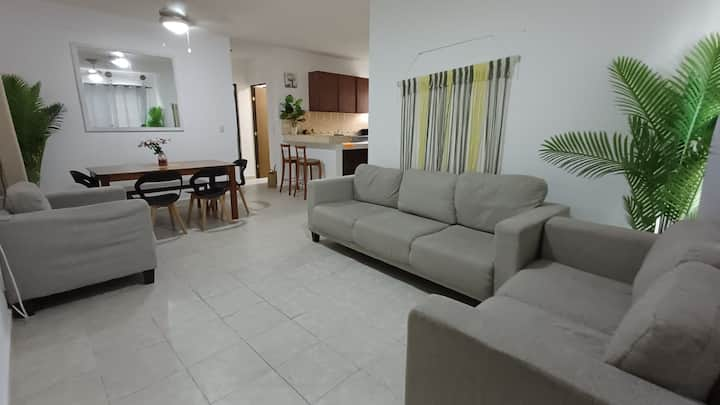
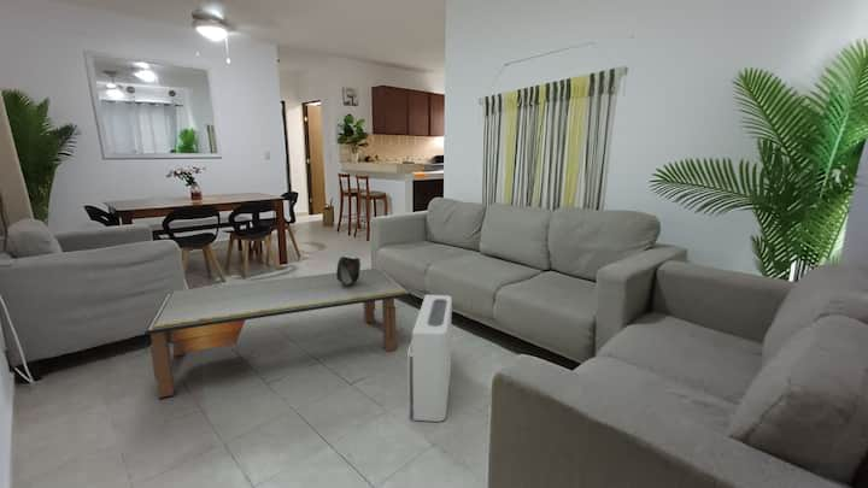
+ air purifier [406,294,453,423]
+ coffee table [143,267,412,399]
+ decorative bowl [335,255,362,286]
